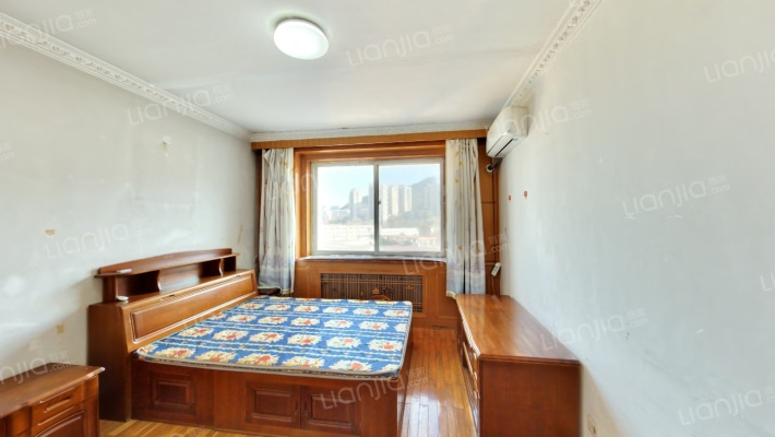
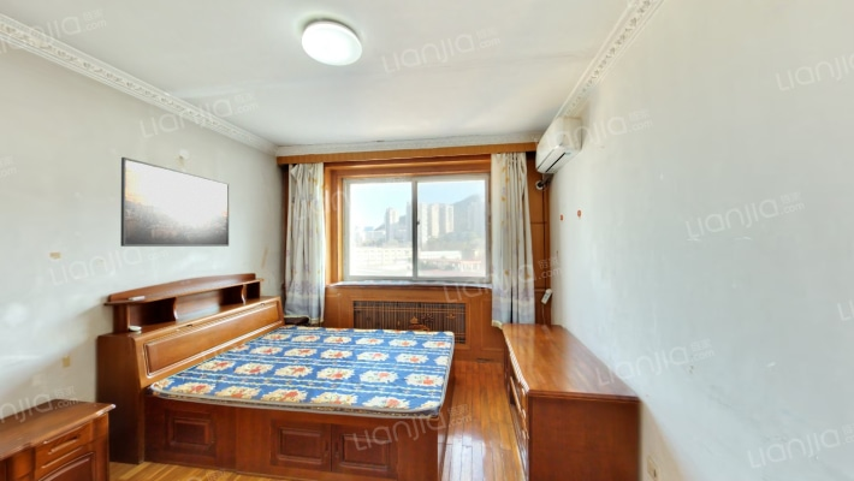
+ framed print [119,156,230,248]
